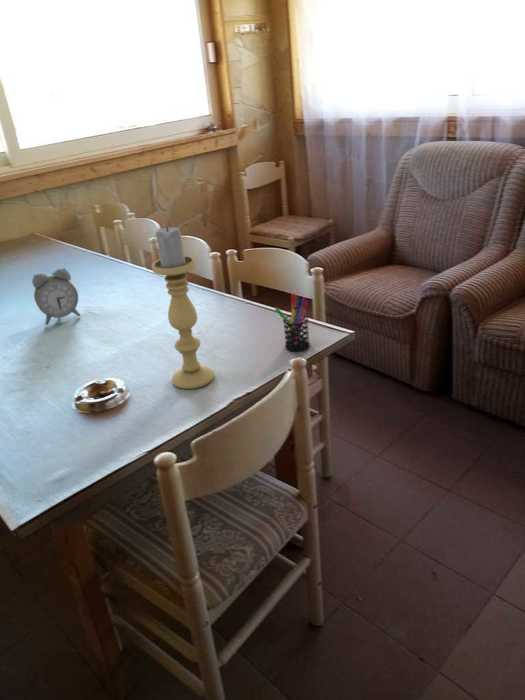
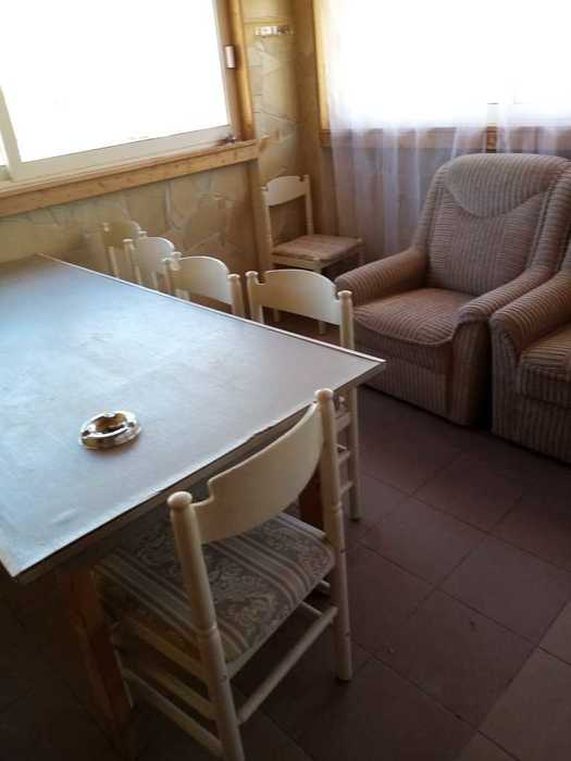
- pen holder [274,293,311,352]
- alarm clock [31,267,81,326]
- candle holder [151,225,215,390]
